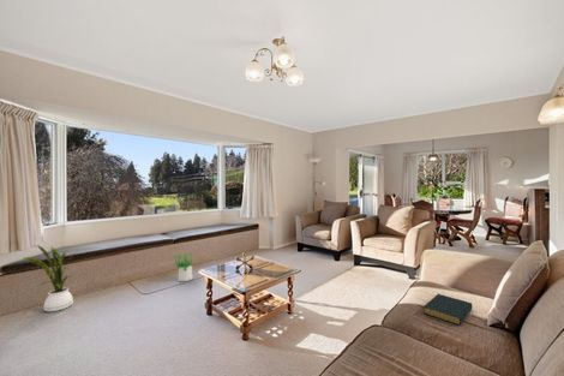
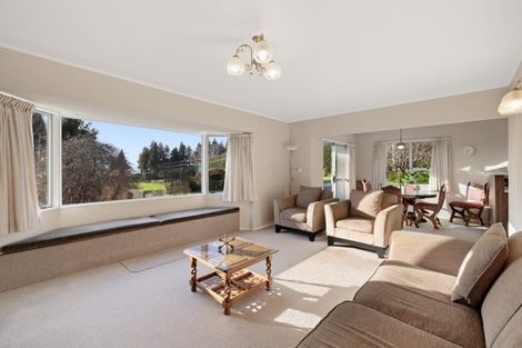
- potted plant [170,251,197,282]
- house plant [23,245,78,312]
- hardback book [422,293,474,327]
